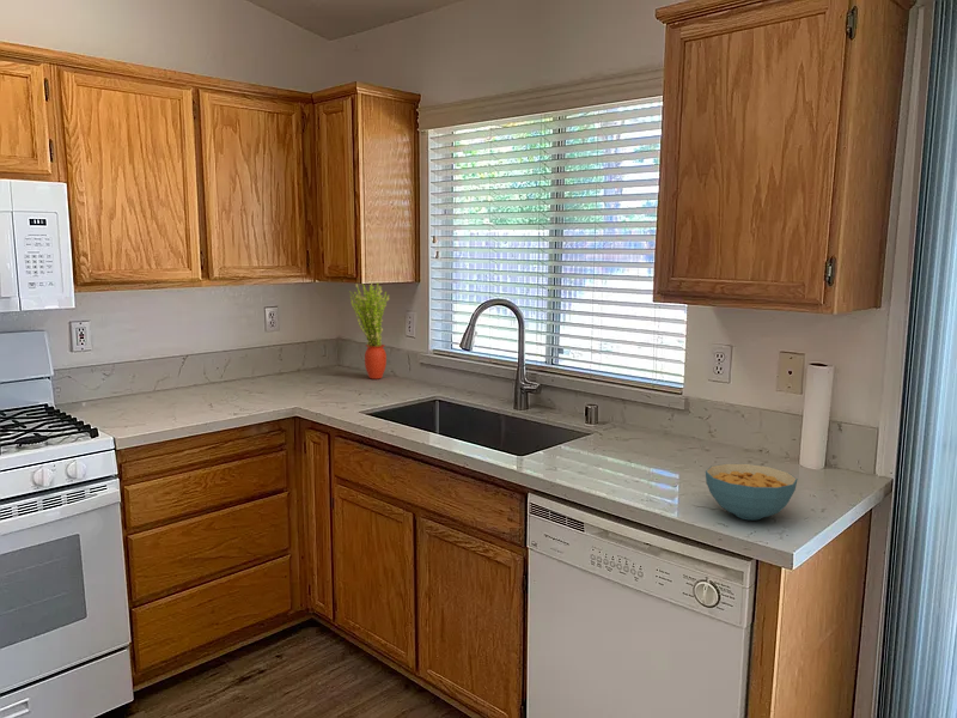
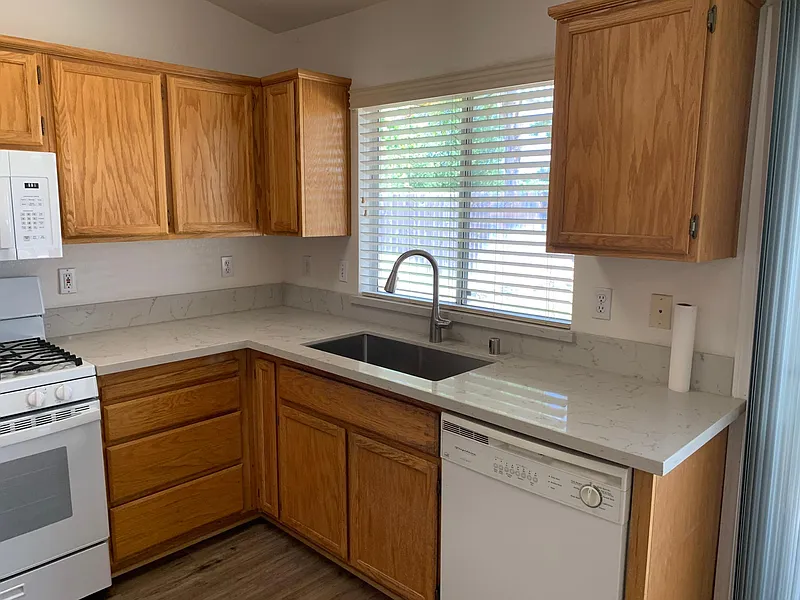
- potted plant [348,282,391,381]
- cereal bowl [705,463,799,522]
